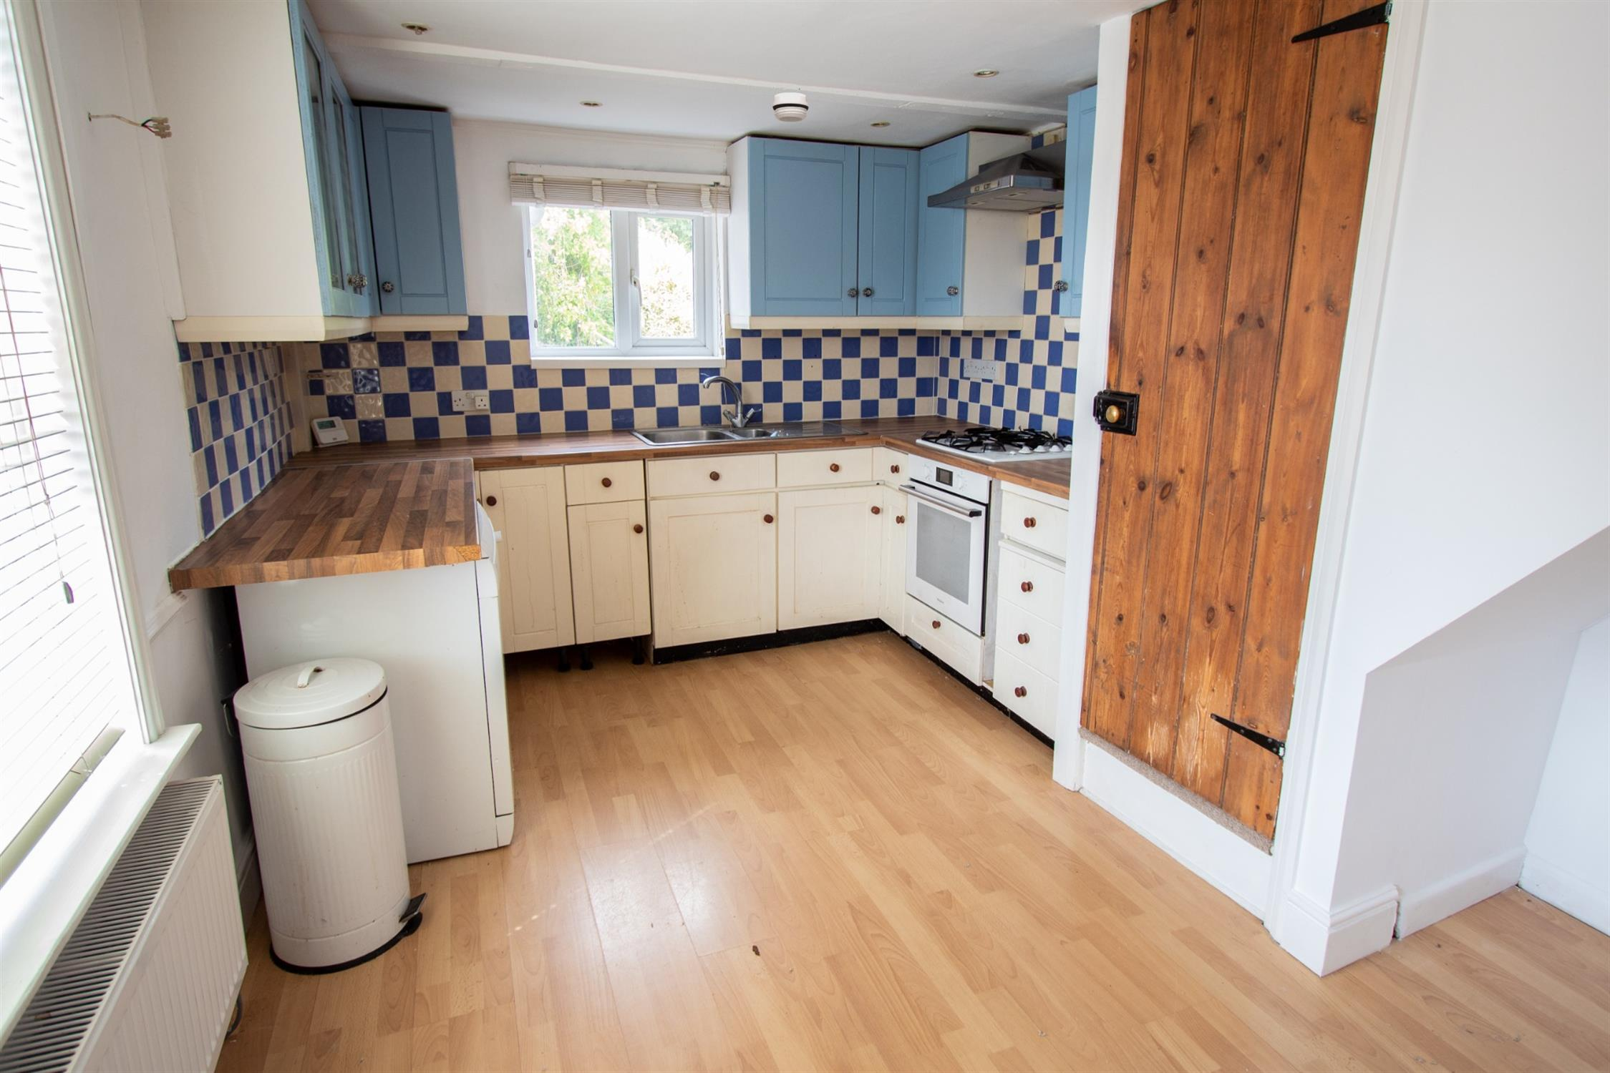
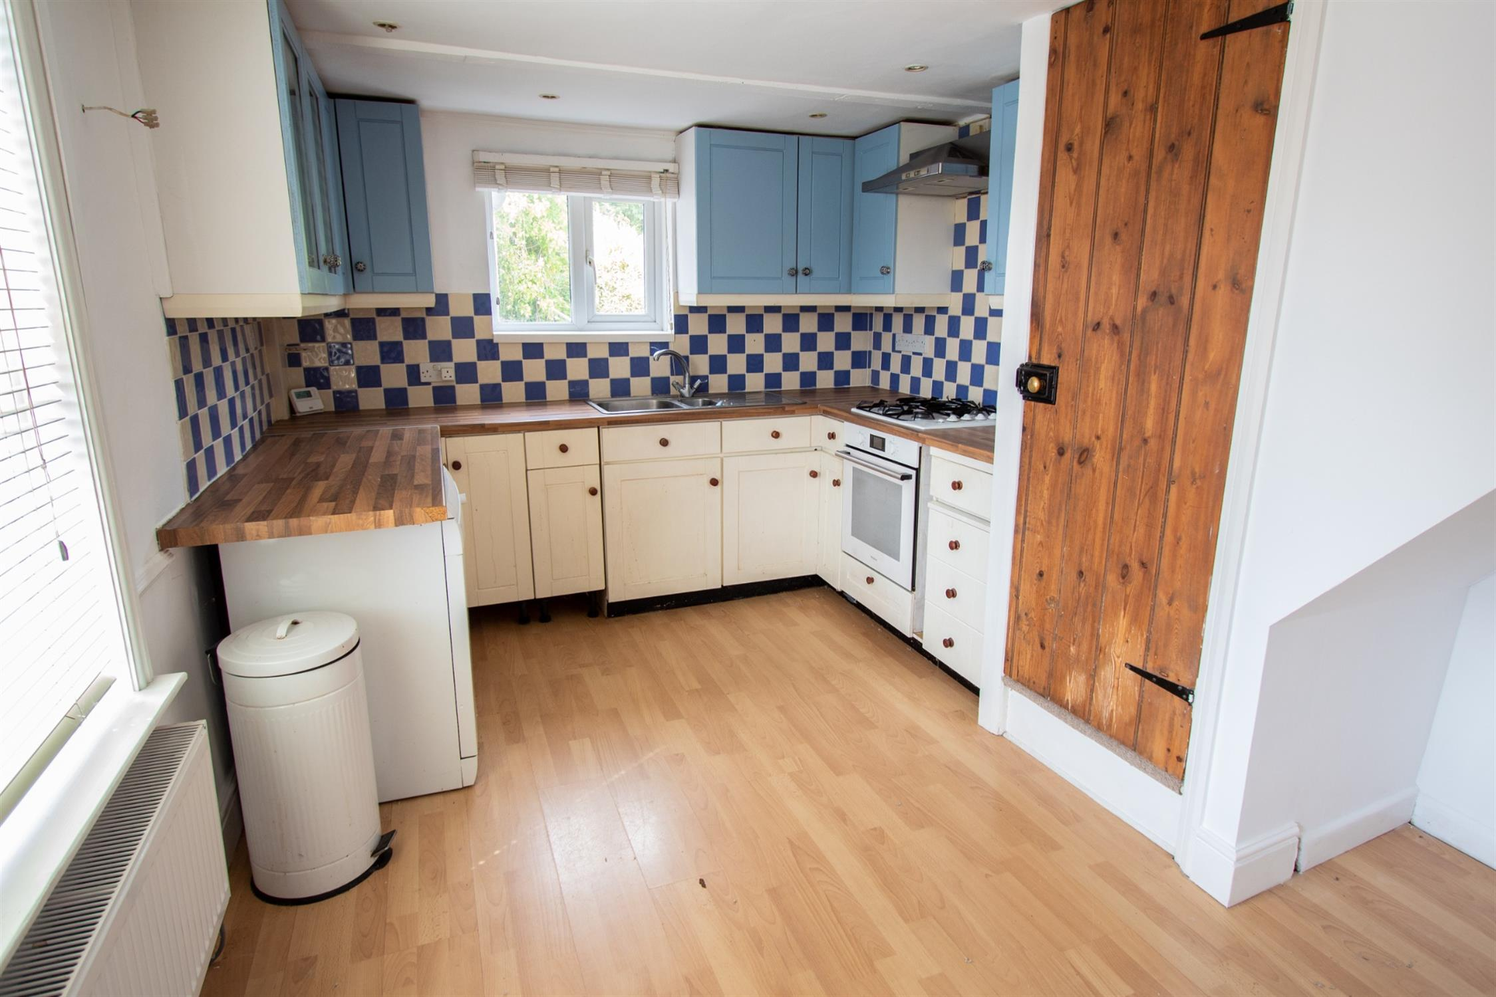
- smoke detector [771,91,810,123]
